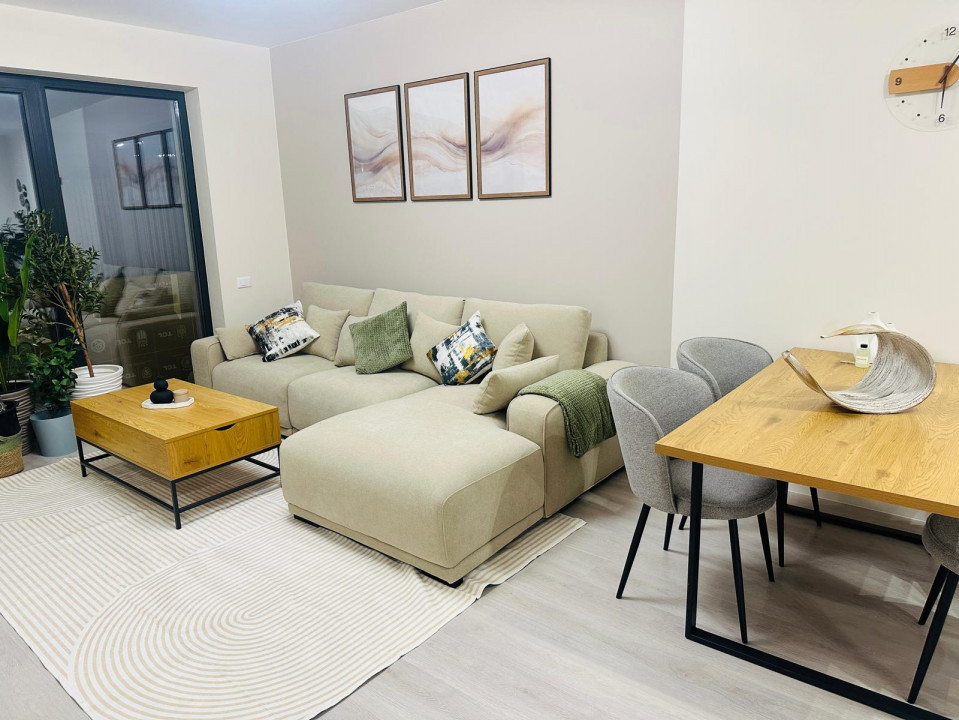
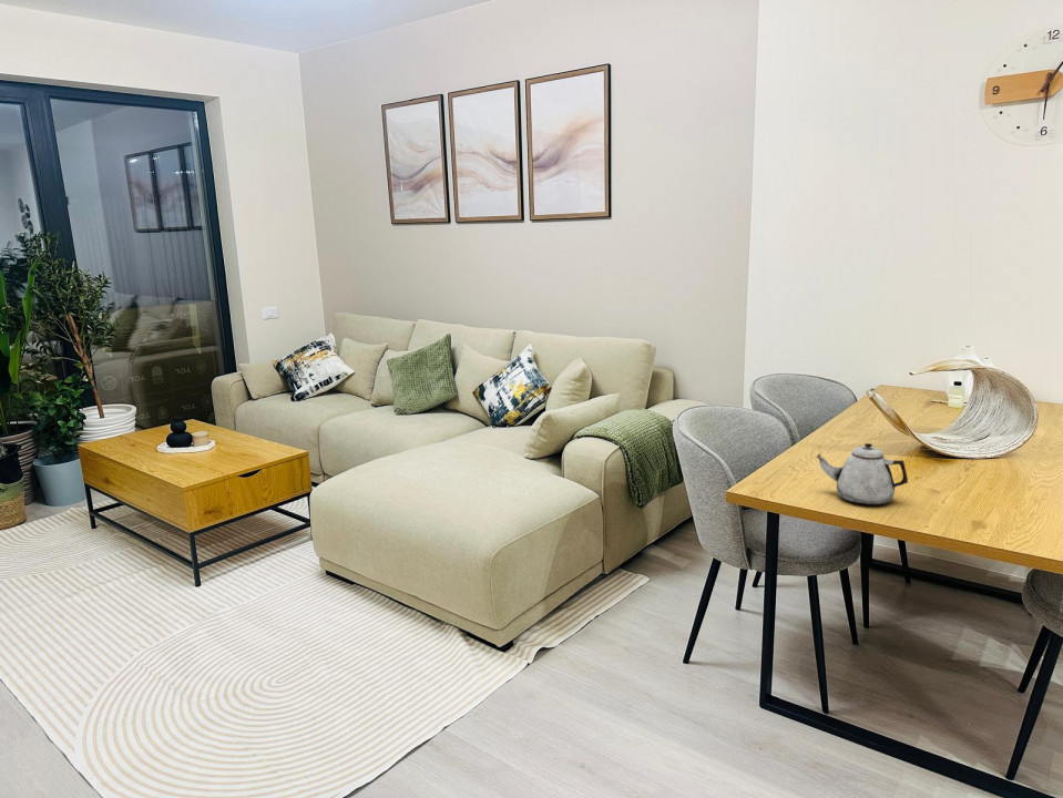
+ teapot [815,442,909,507]
